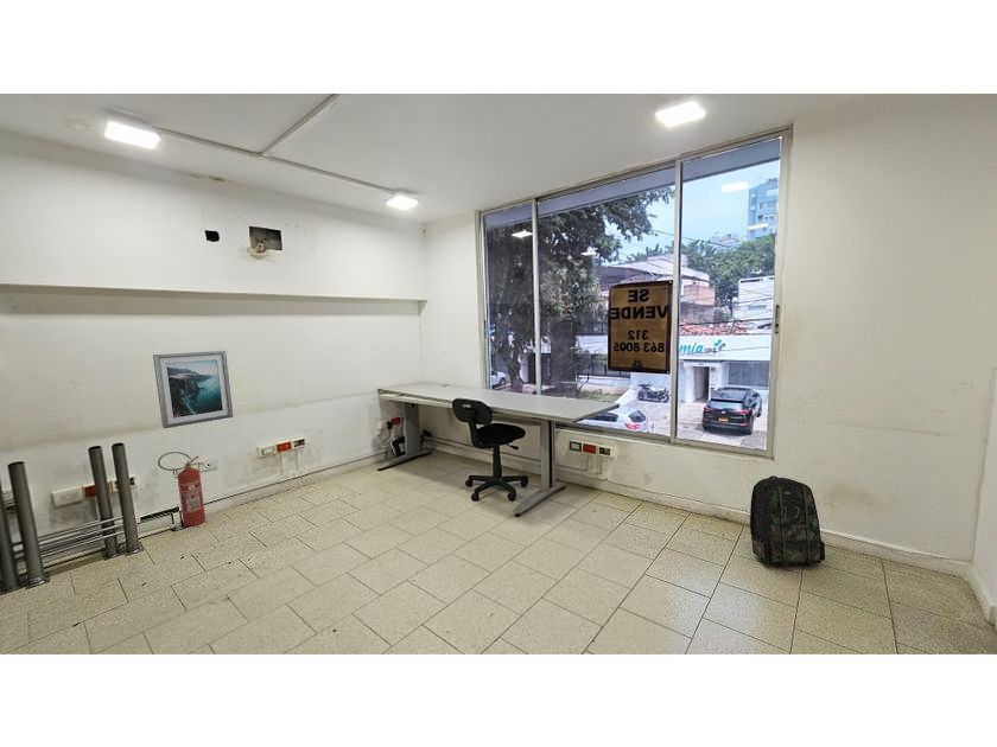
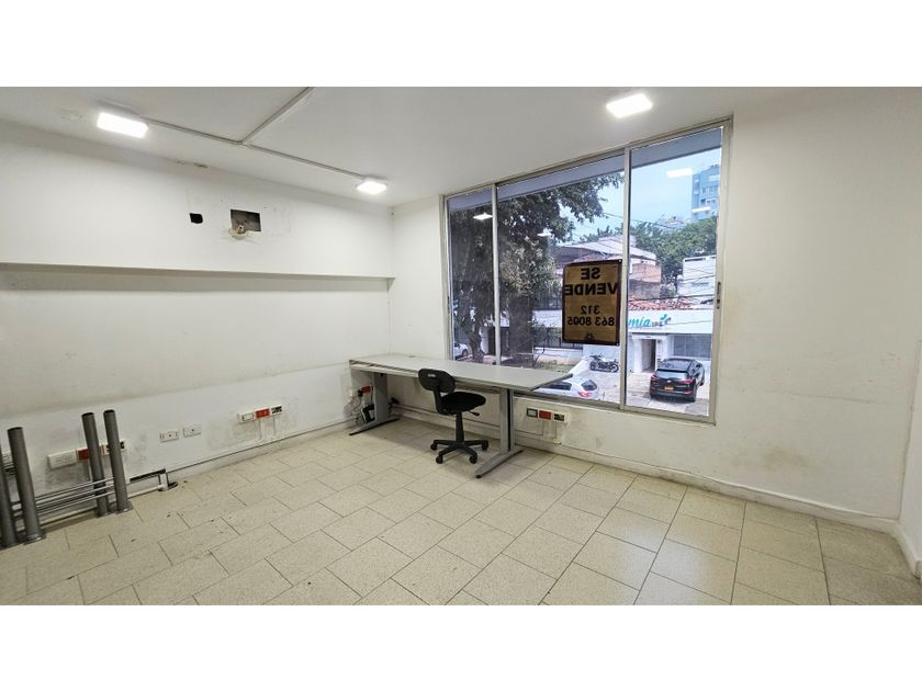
- backpack [749,474,826,569]
- fire extinguisher [157,451,207,528]
- wall art [152,350,235,429]
